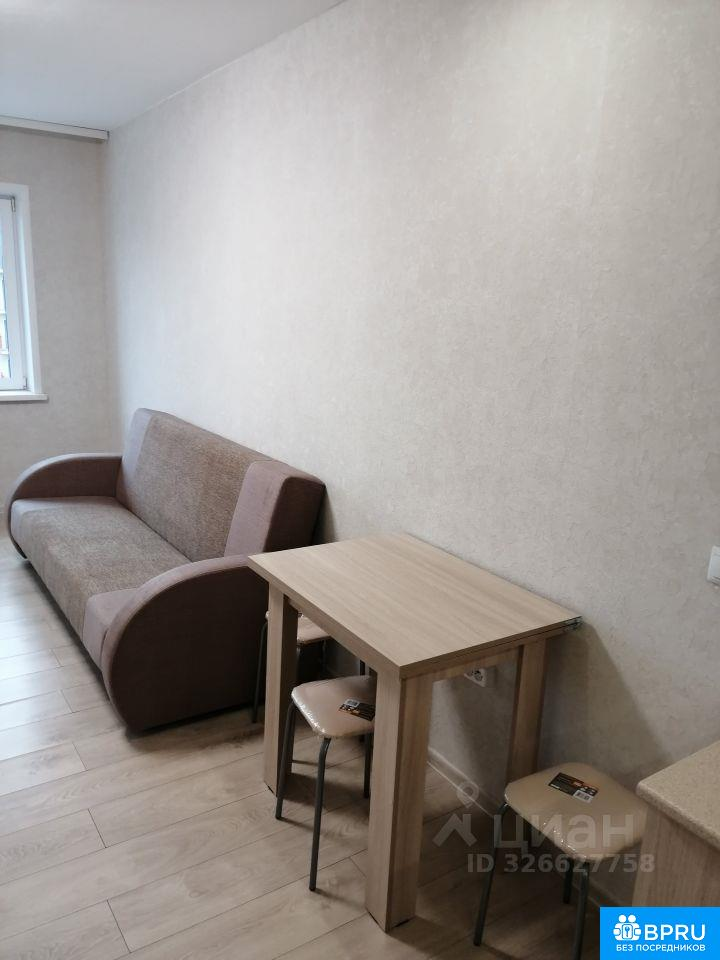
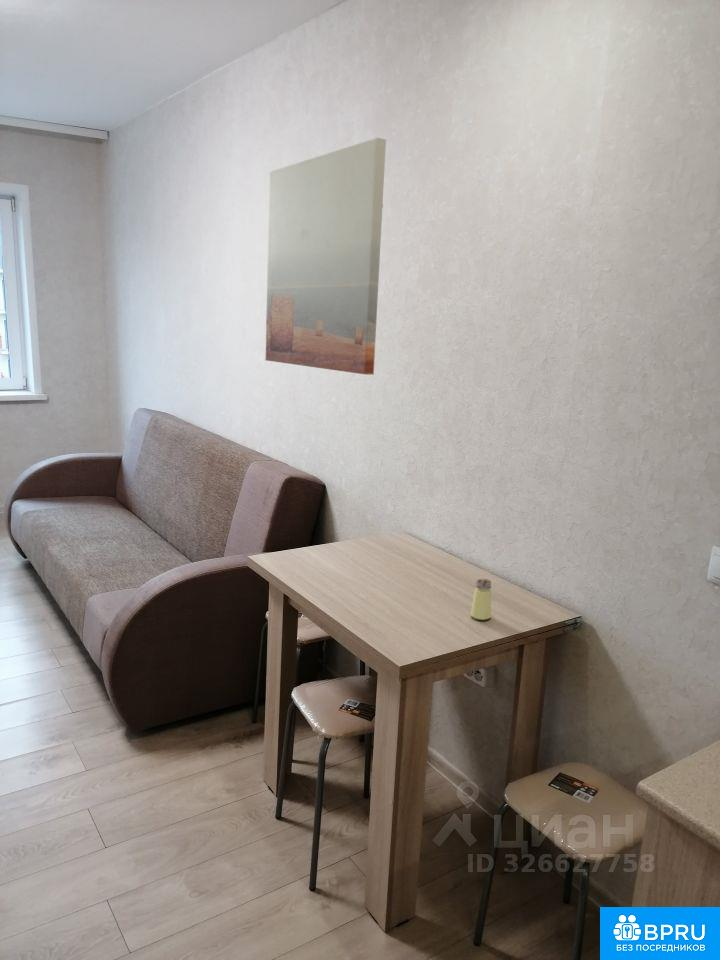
+ saltshaker [470,578,492,621]
+ wall art [264,137,387,376]
